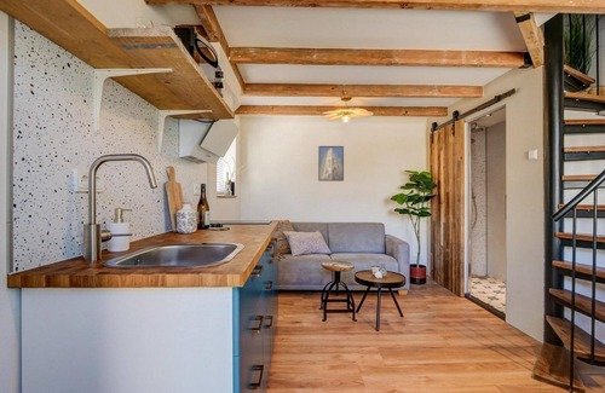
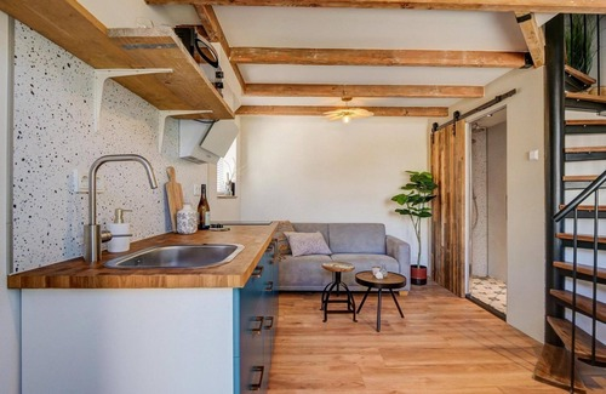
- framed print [317,145,345,183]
